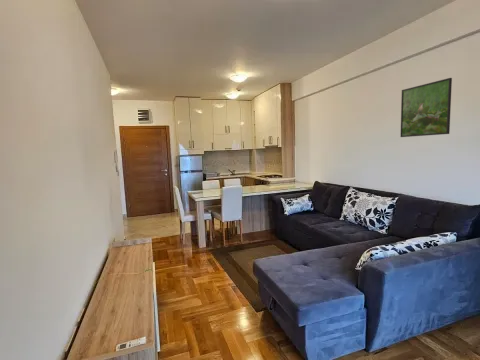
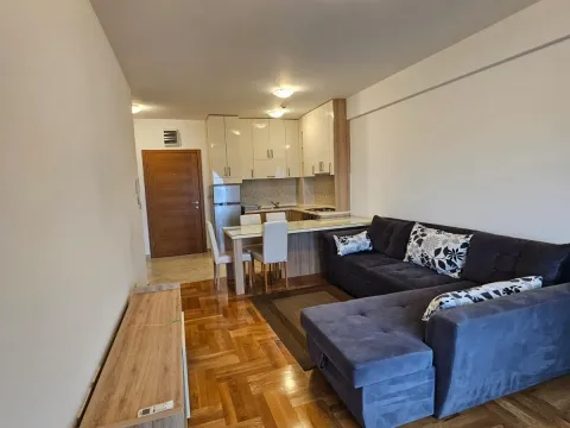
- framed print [399,77,453,138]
